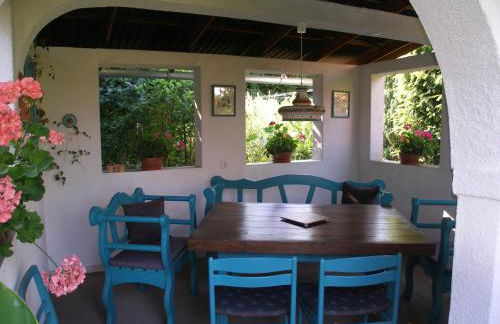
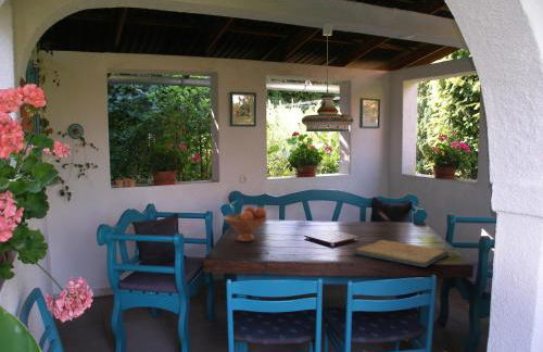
+ religious icon [353,239,450,268]
+ fruit bowl [223,205,269,242]
